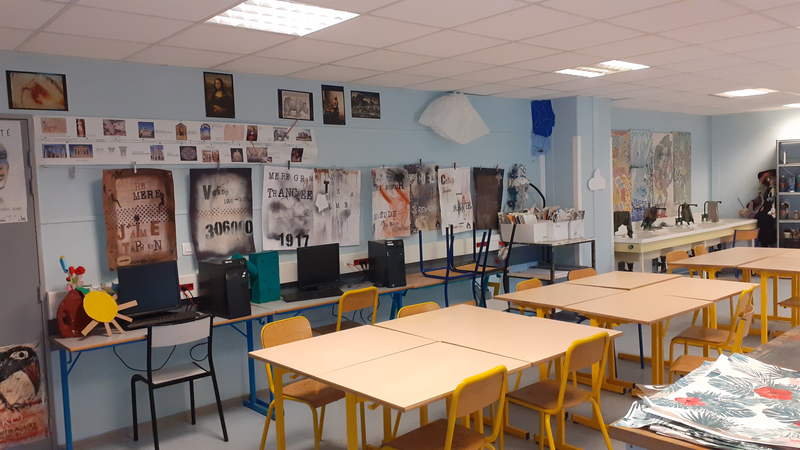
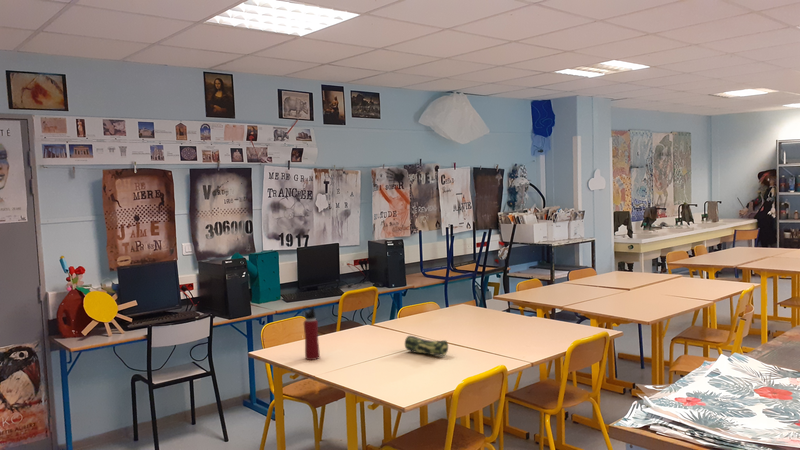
+ water bottle [302,305,321,361]
+ pencil case [404,335,449,357]
